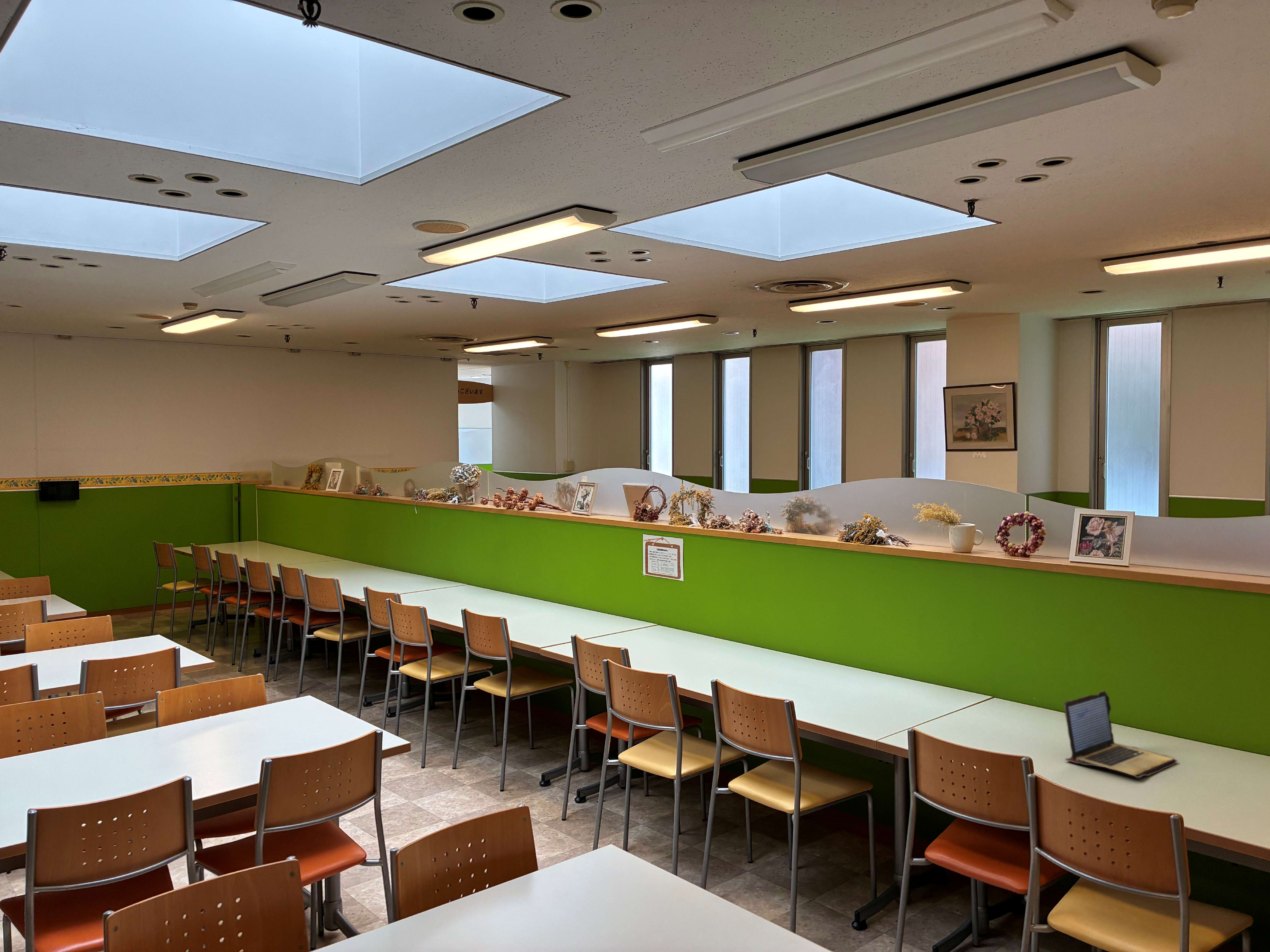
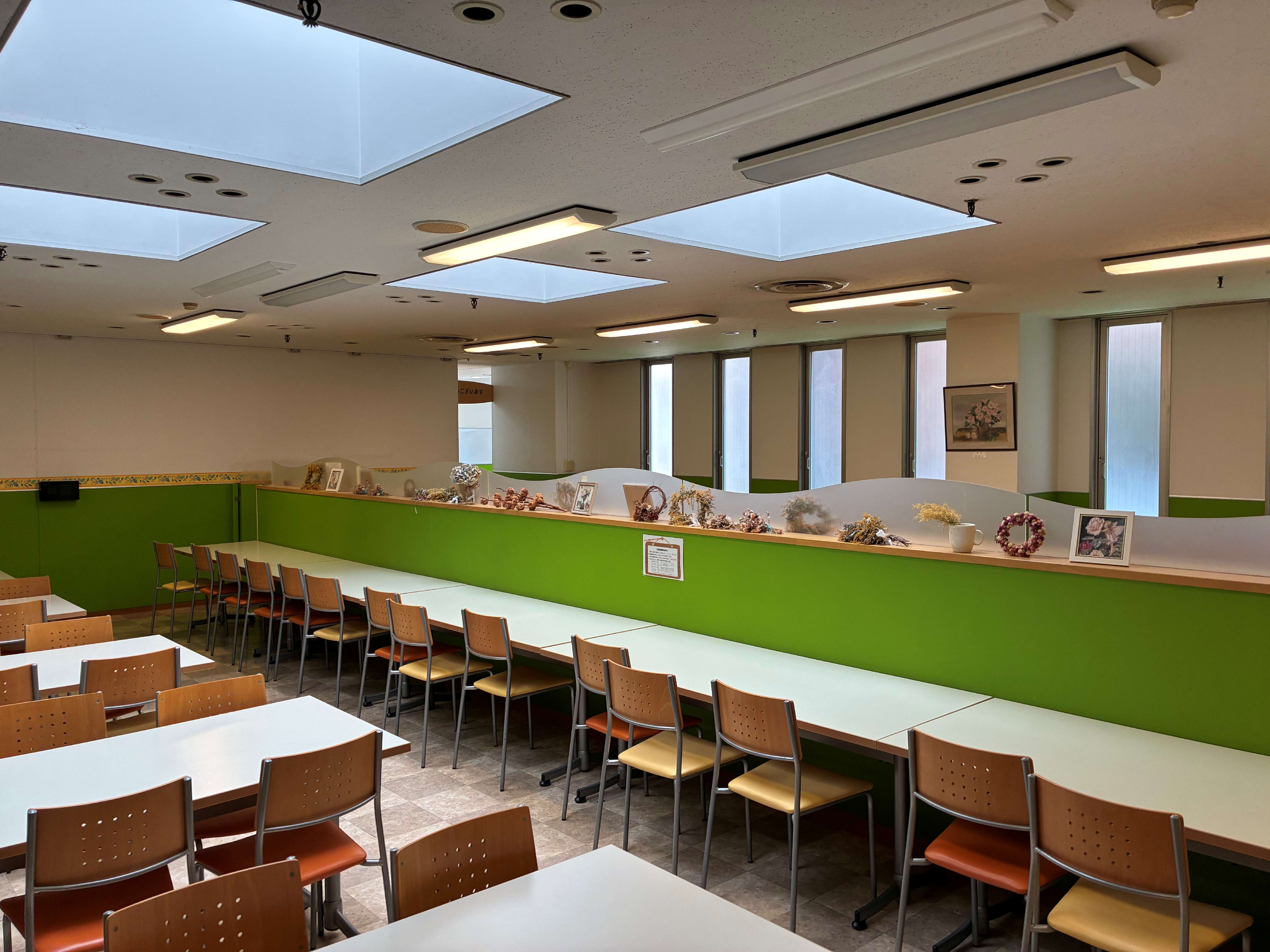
- laptop [1063,690,1178,778]
